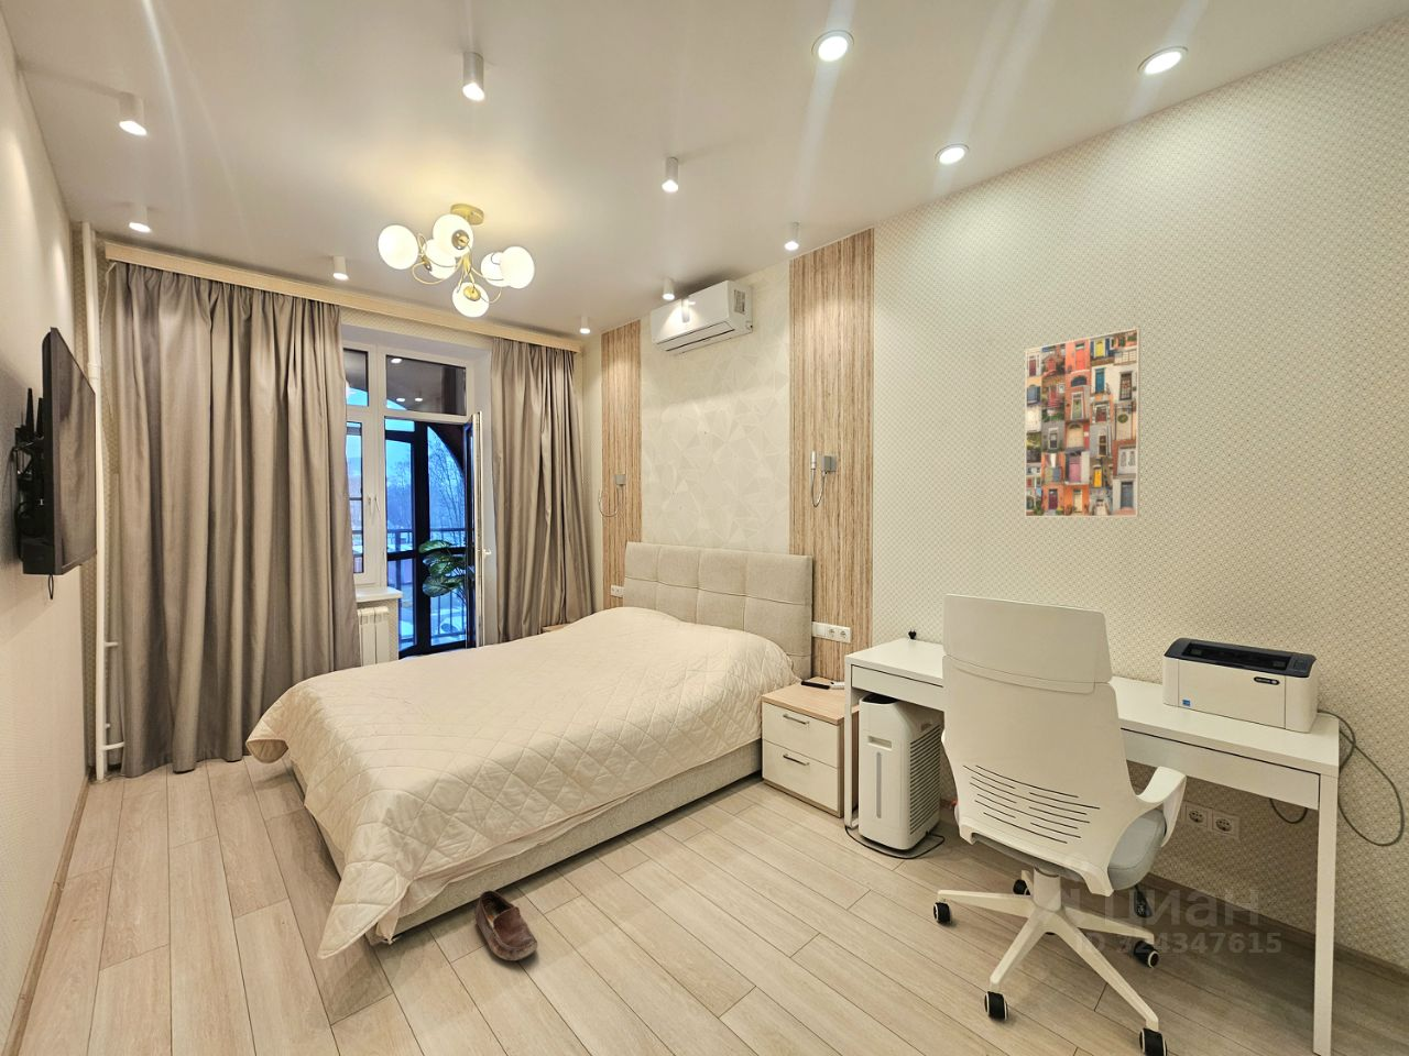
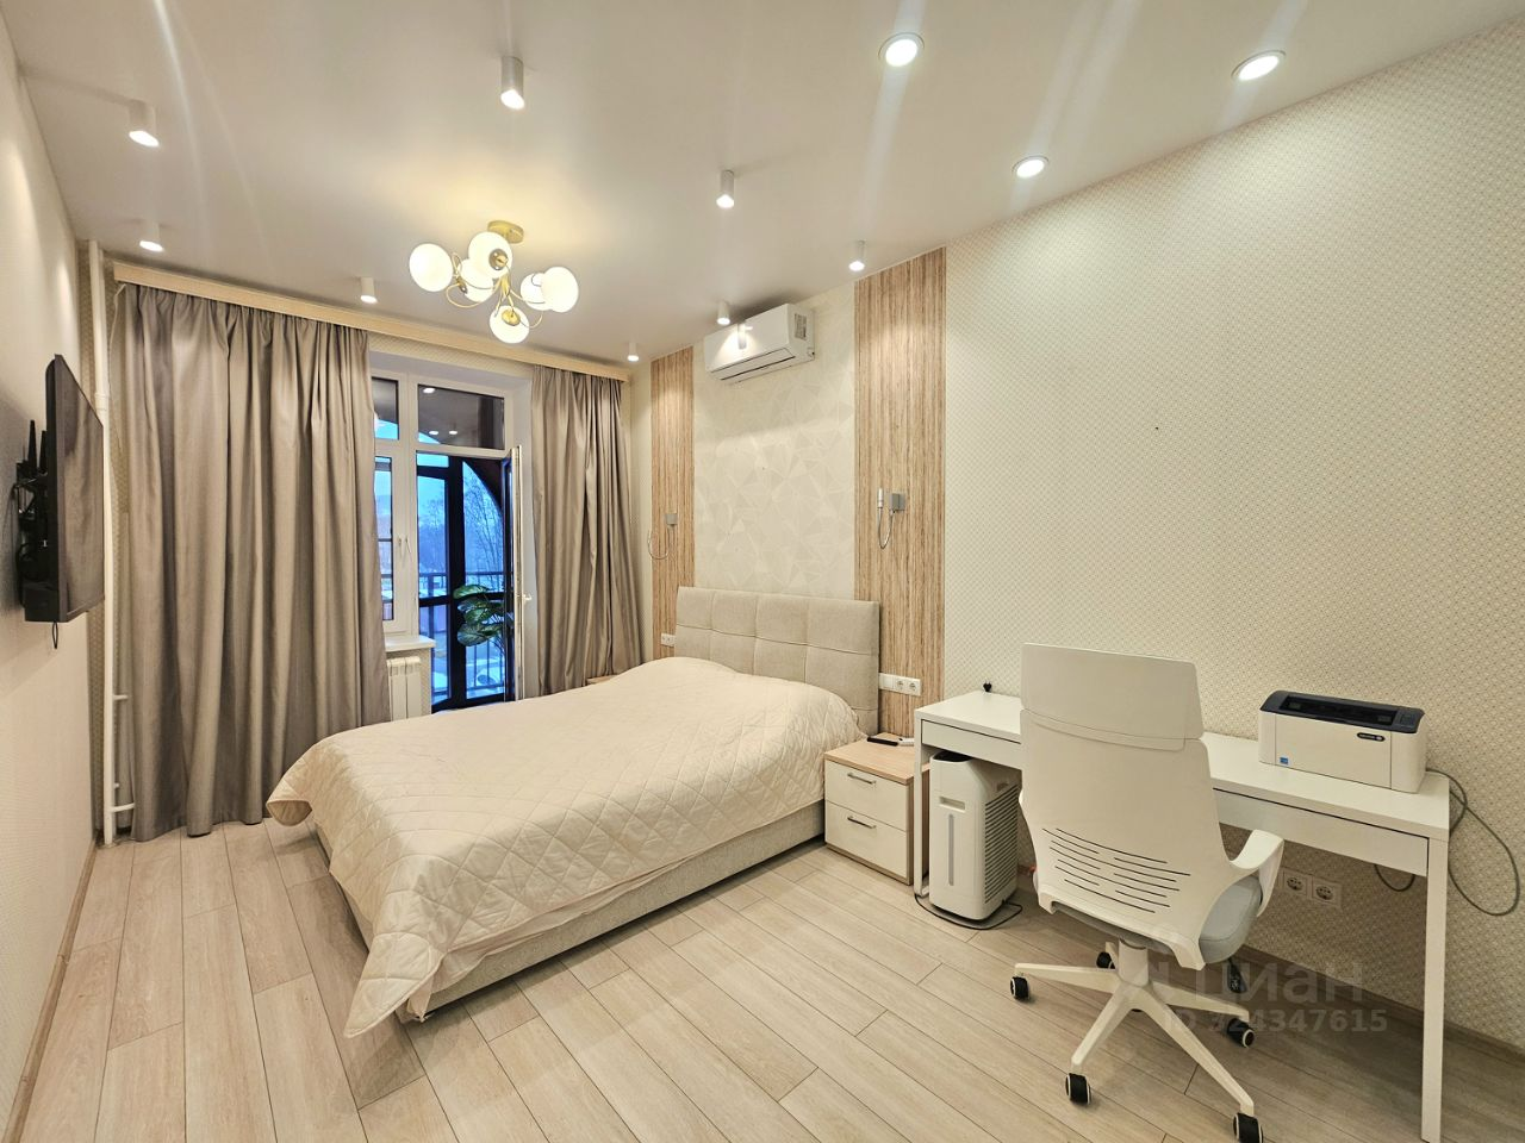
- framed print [1024,327,1142,518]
- shoe [474,890,539,962]
